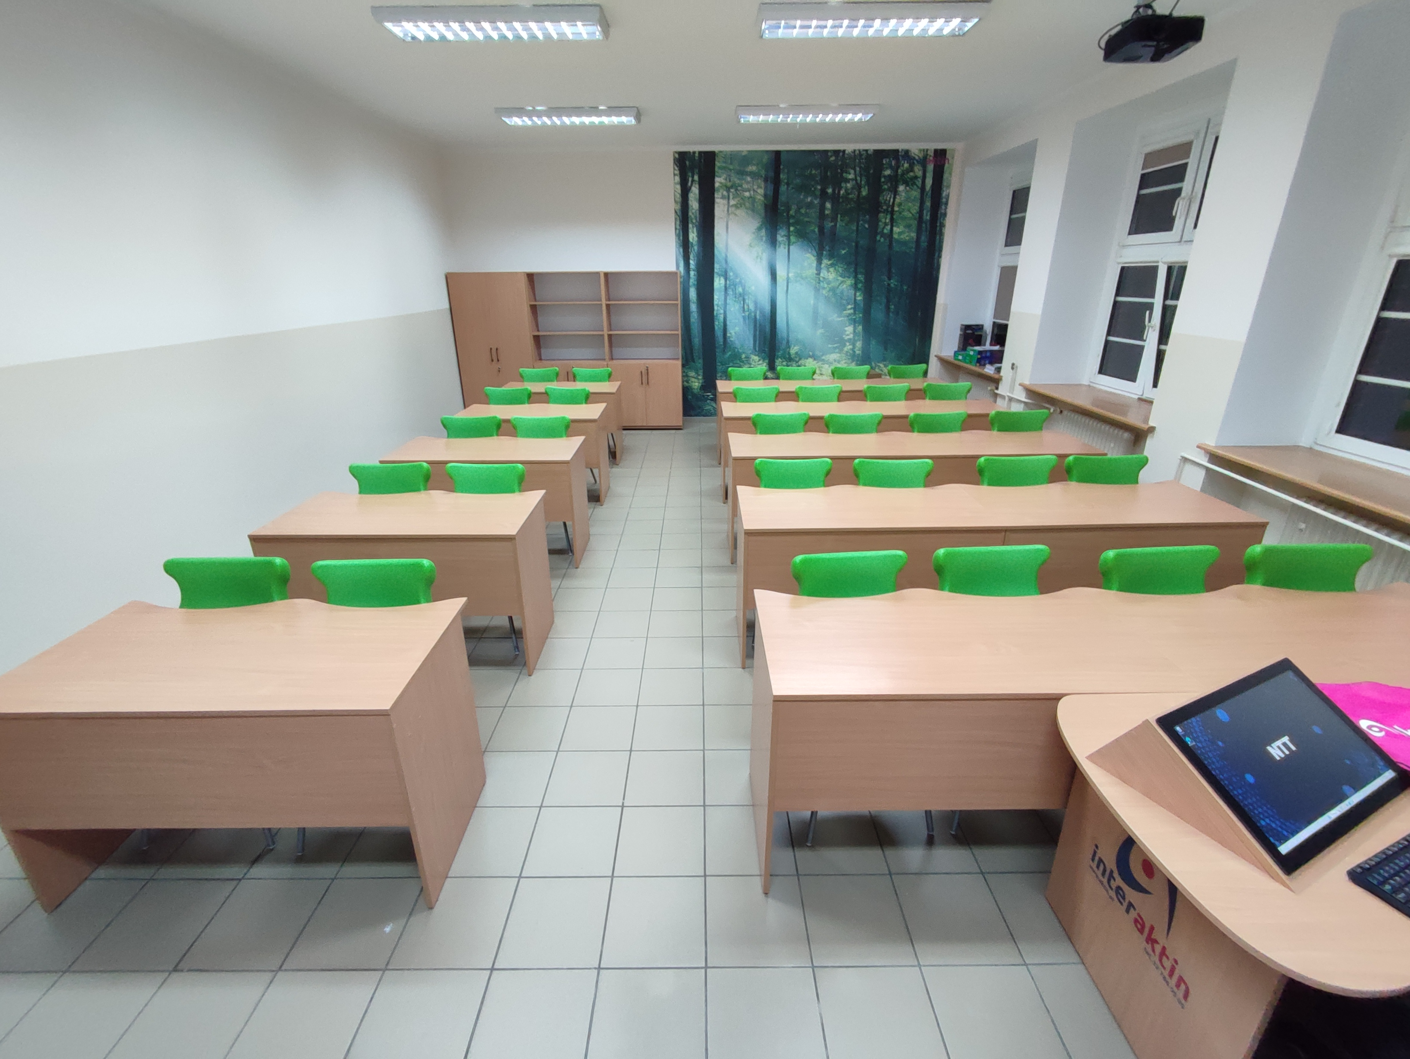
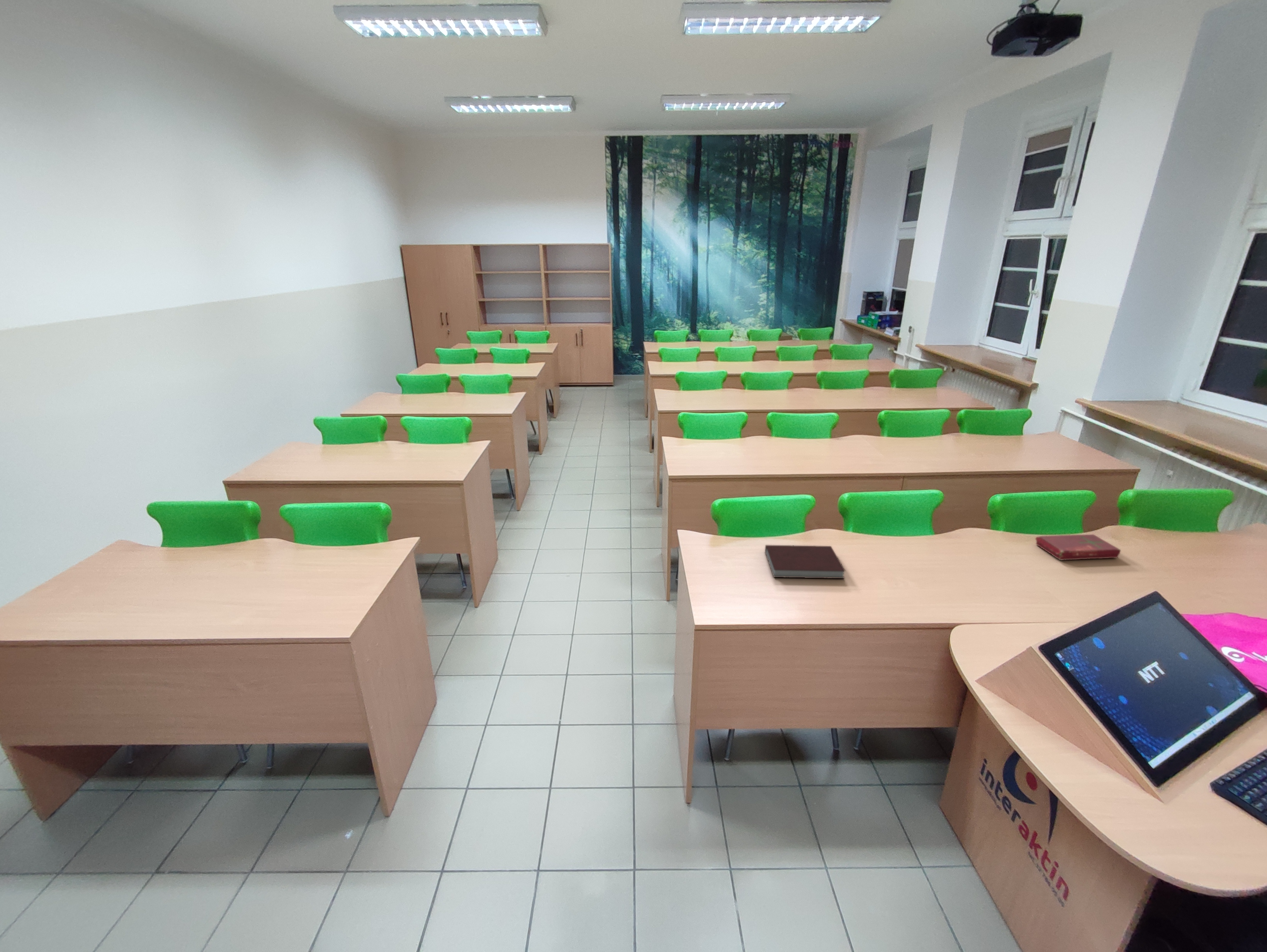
+ notebook [764,544,846,579]
+ book [1035,534,1121,561]
